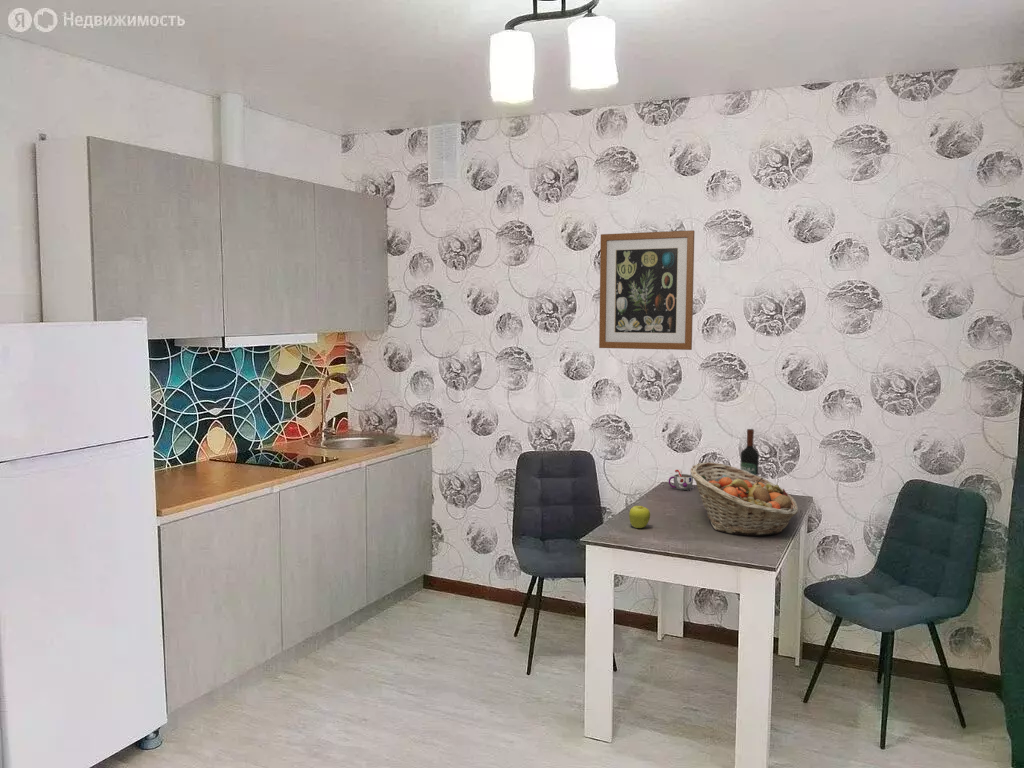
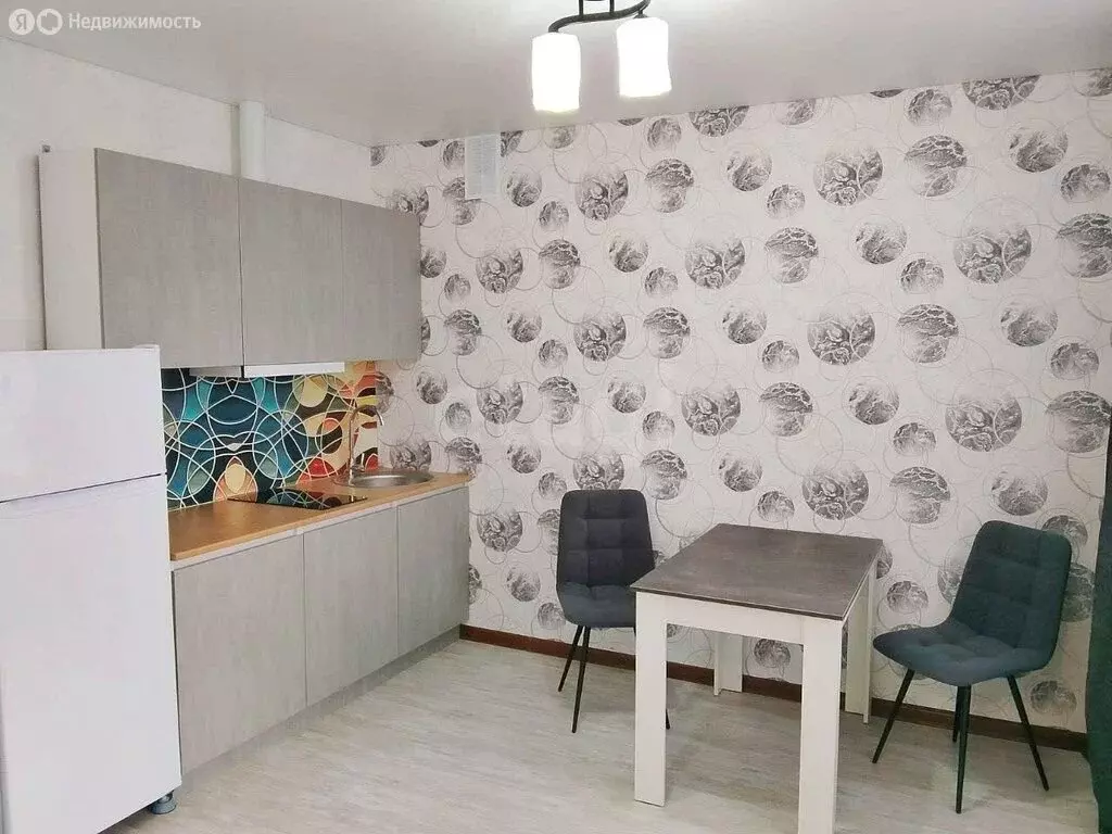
- fruit basket [689,461,799,537]
- wall art [598,230,696,351]
- wine bottle [739,428,760,476]
- fruit [628,505,651,529]
- mug [667,468,694,491]
